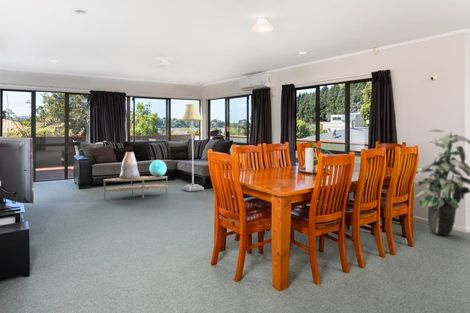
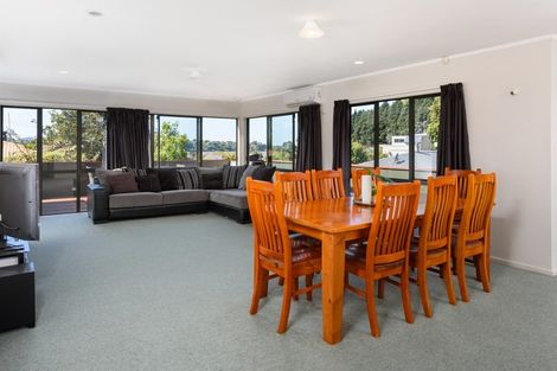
- coffee table [103,175,169,201]
- decorative globe [148,159,168,177]
- floor lamp [180,103,204,192]
- indoor plant [415,128,470,236]
- decorative urn [119,151,141,179]
